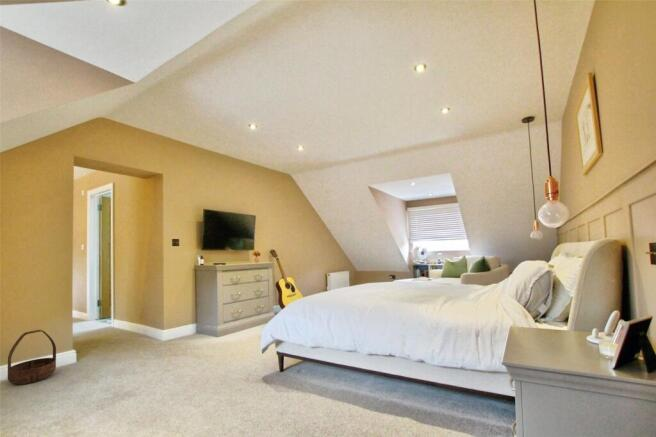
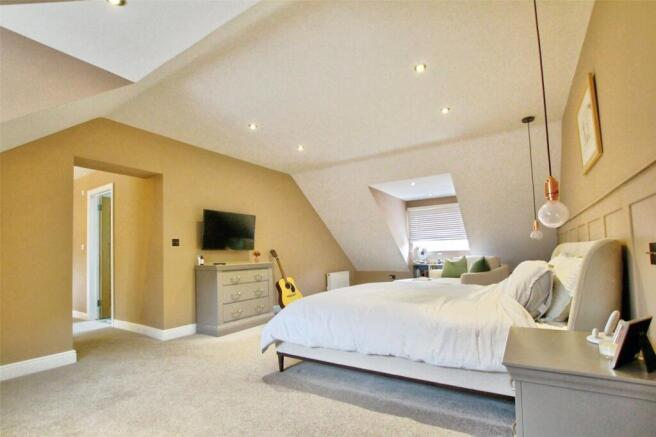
- basket [6,329,57,386]
